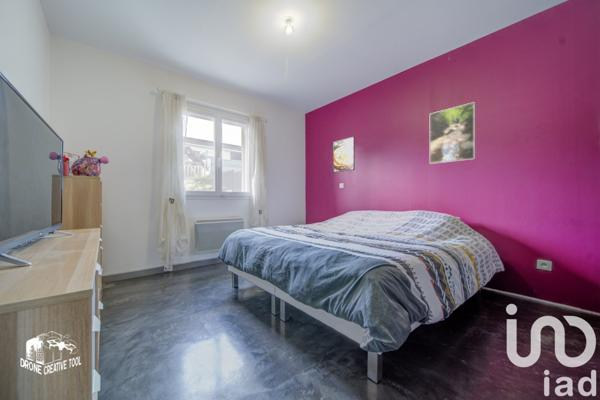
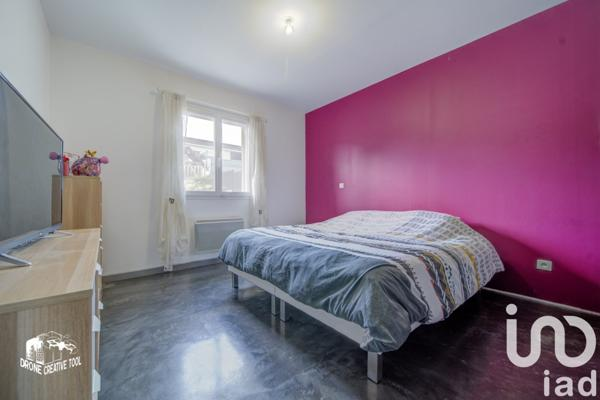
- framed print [332,136,355,173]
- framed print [429,101,476,165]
